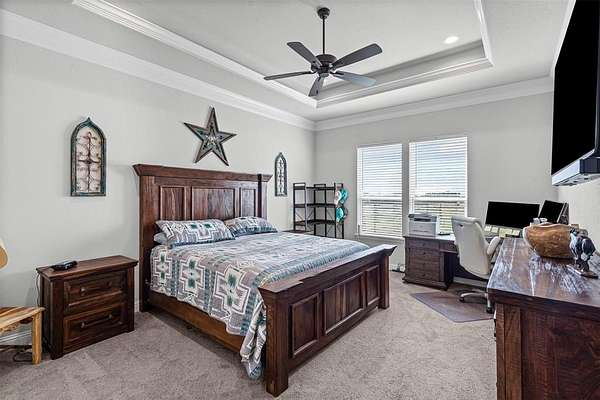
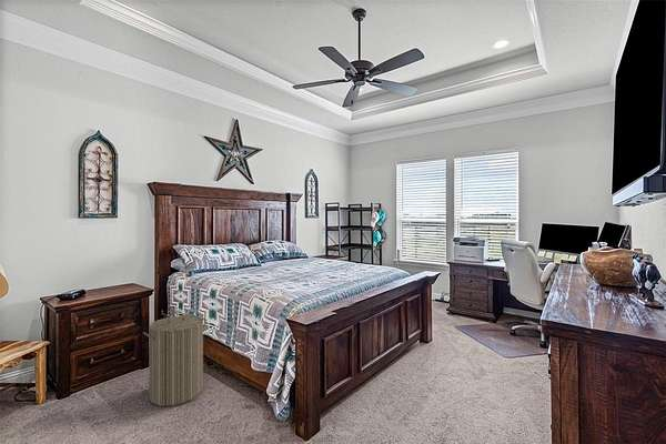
+ laundry hamper [142,310,208,407]
